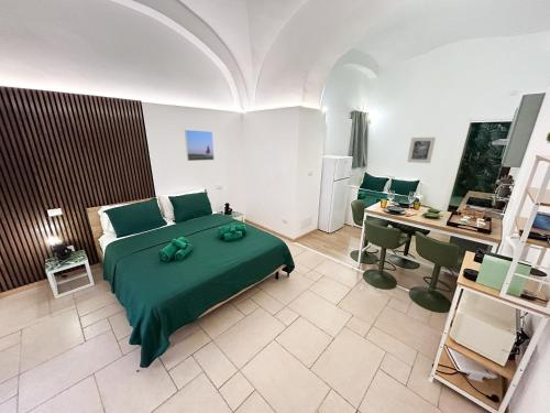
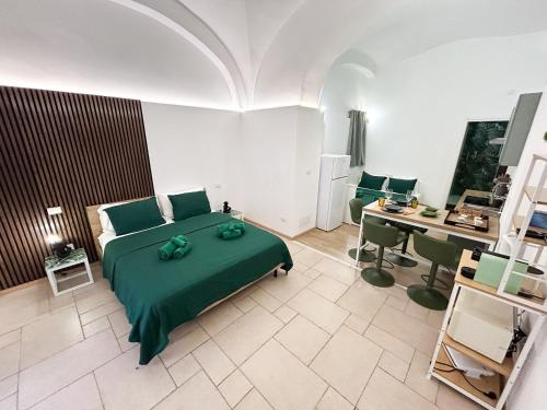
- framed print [406,137,437,164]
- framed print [184,129,216,162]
